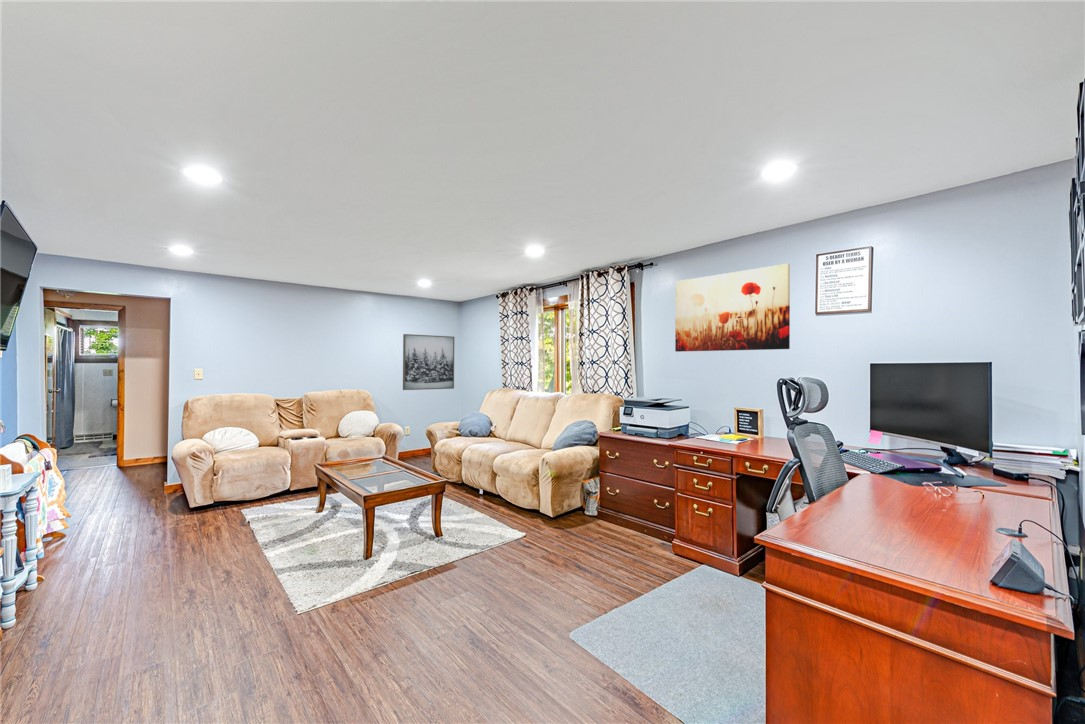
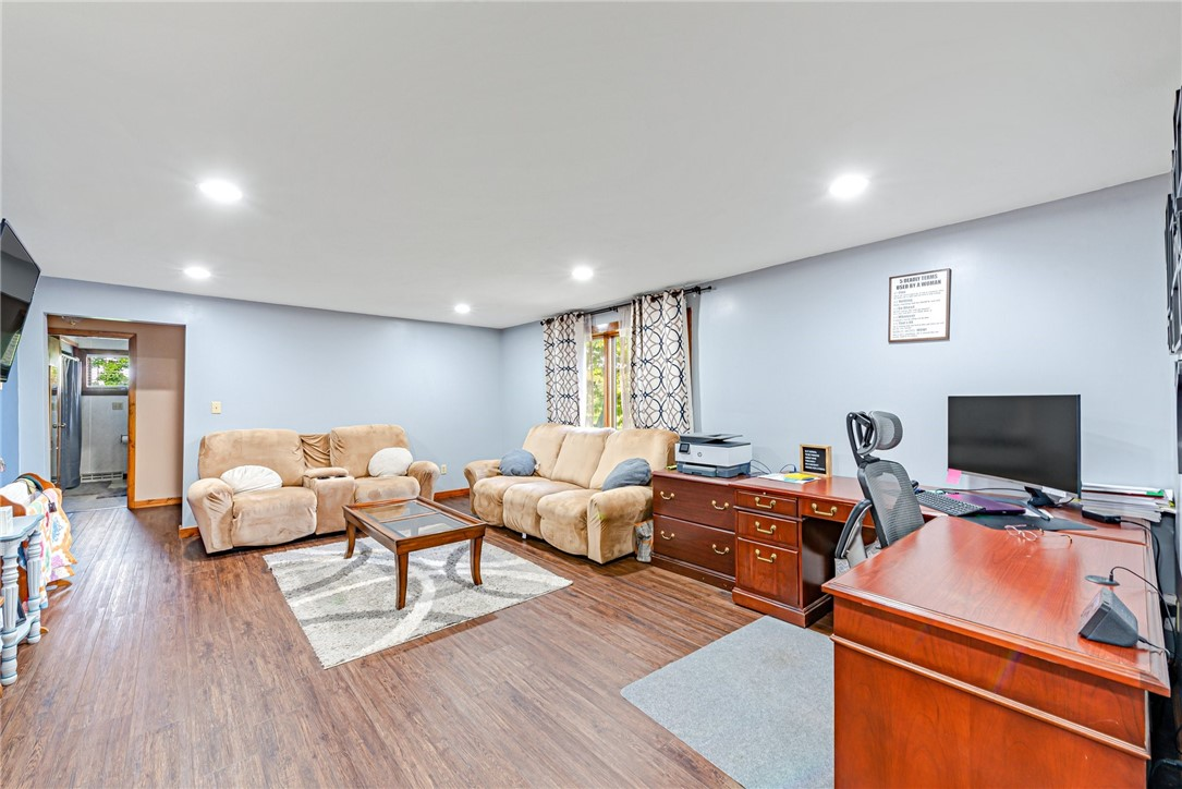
- wall art [402,333,455,391]
- wall art [674,263,791,353]
